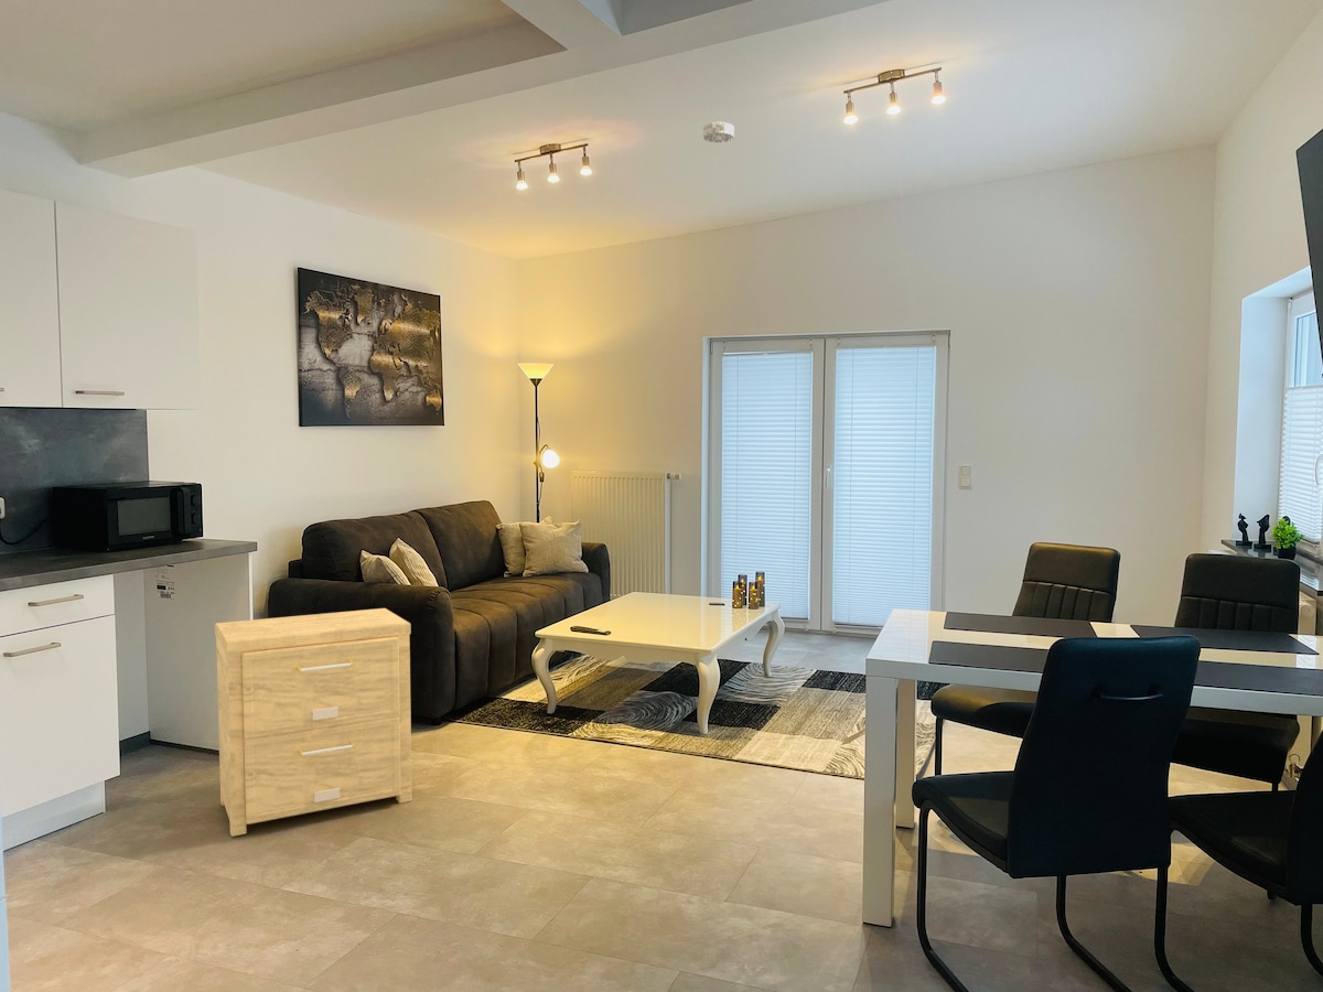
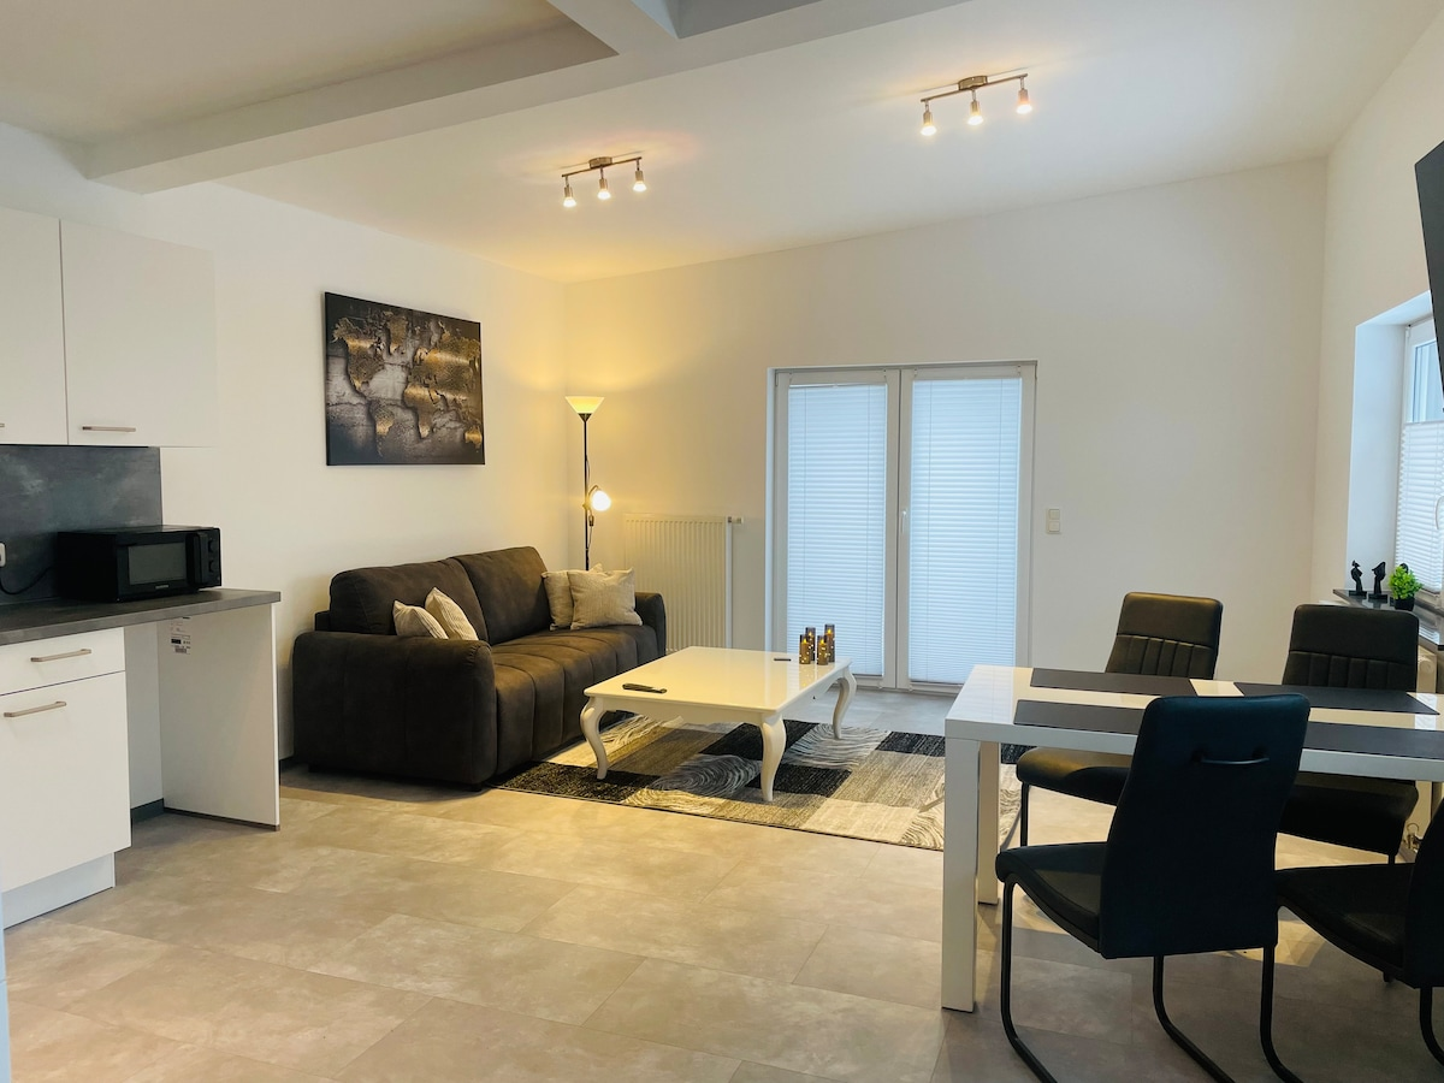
- smoke detector [702,121,735,143]
- side table [214,607,413,838]
